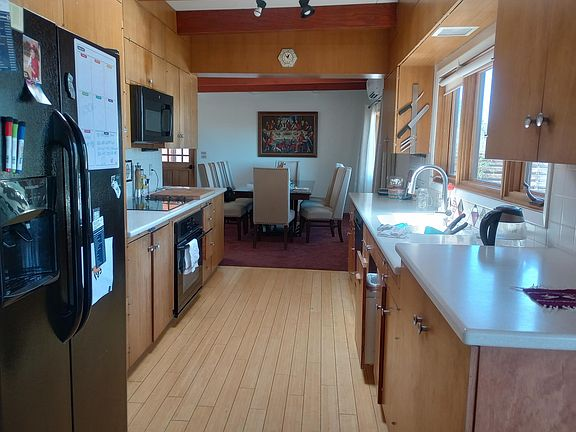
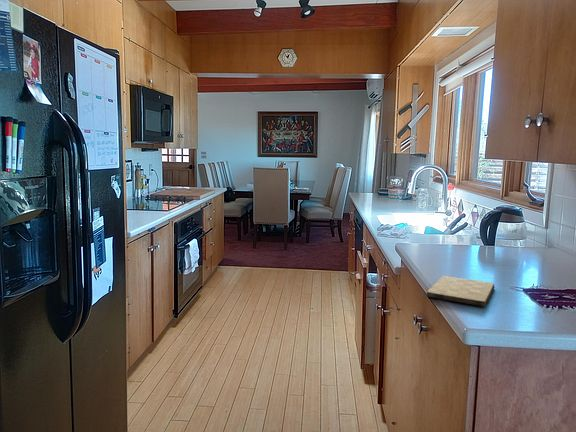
+ cutting board [426,275,496,307]
